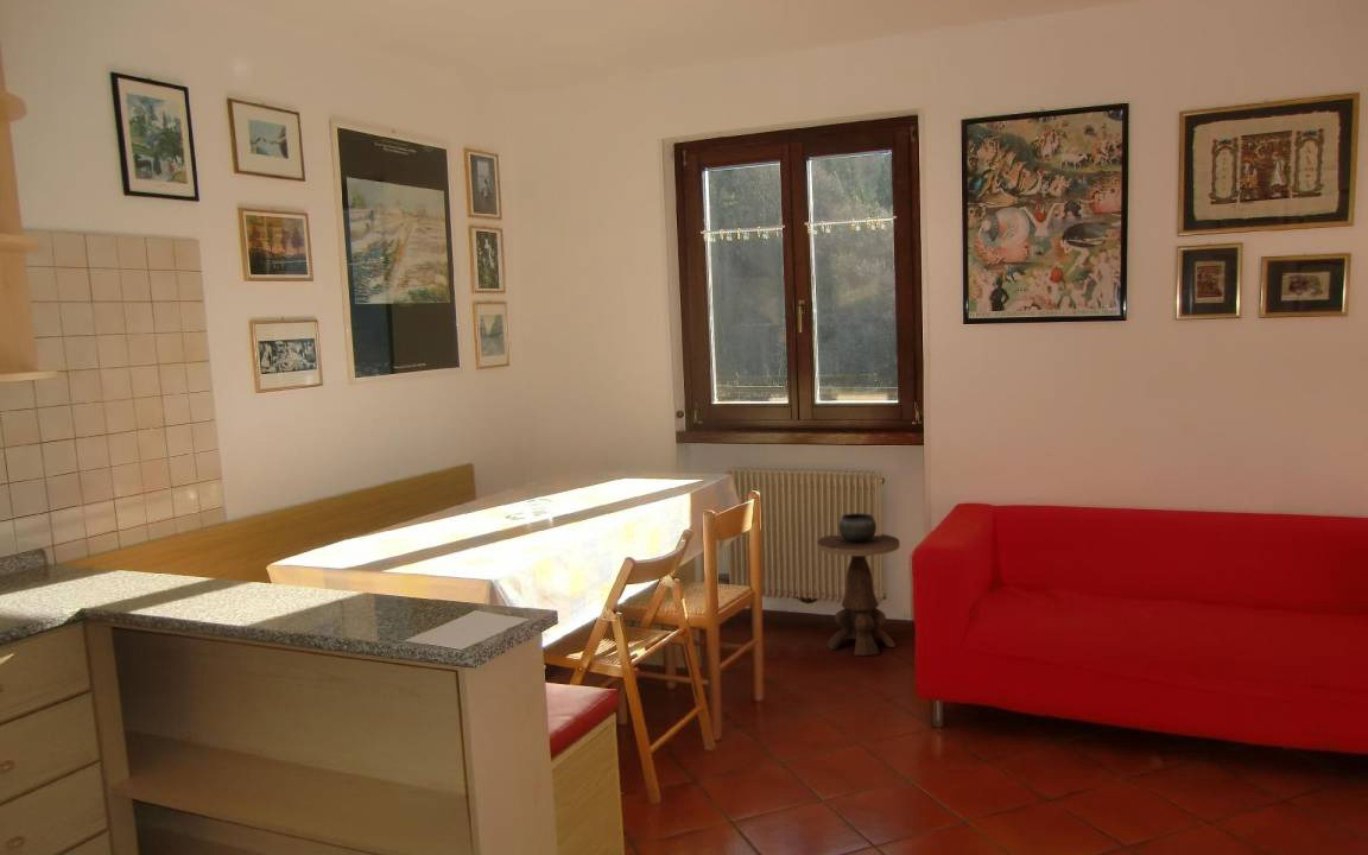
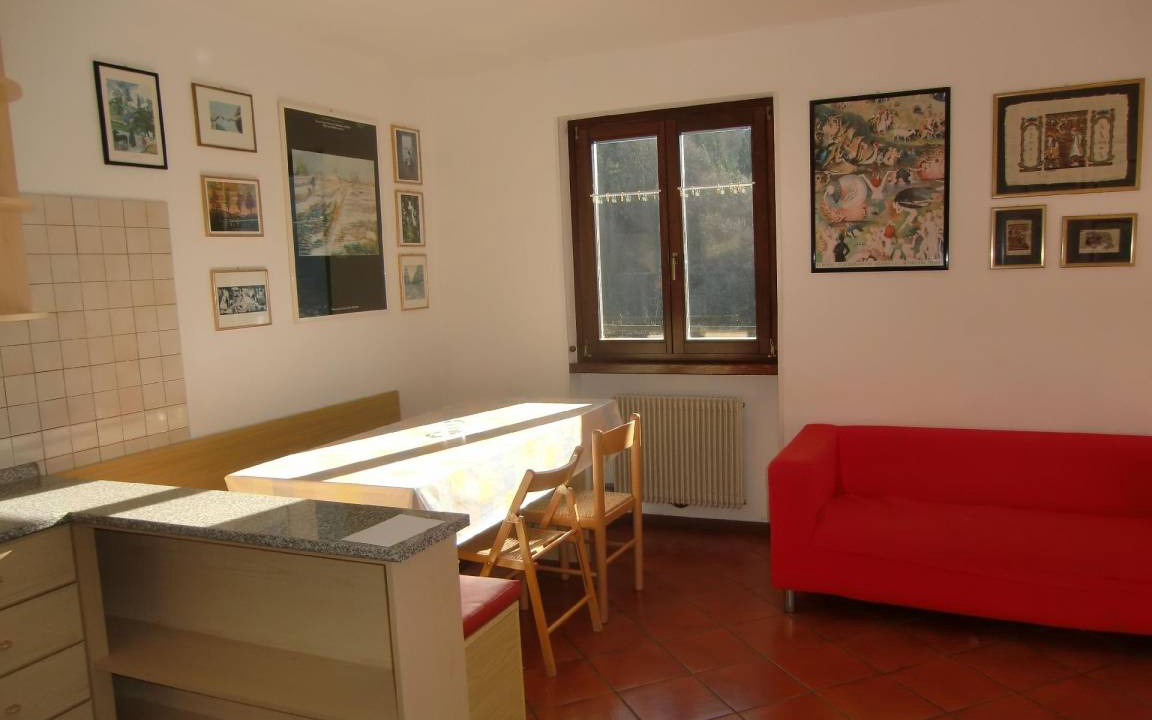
- side table [816,512,901,657]
